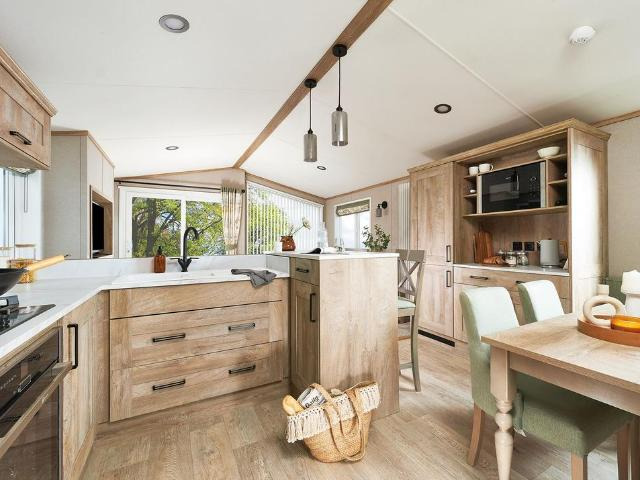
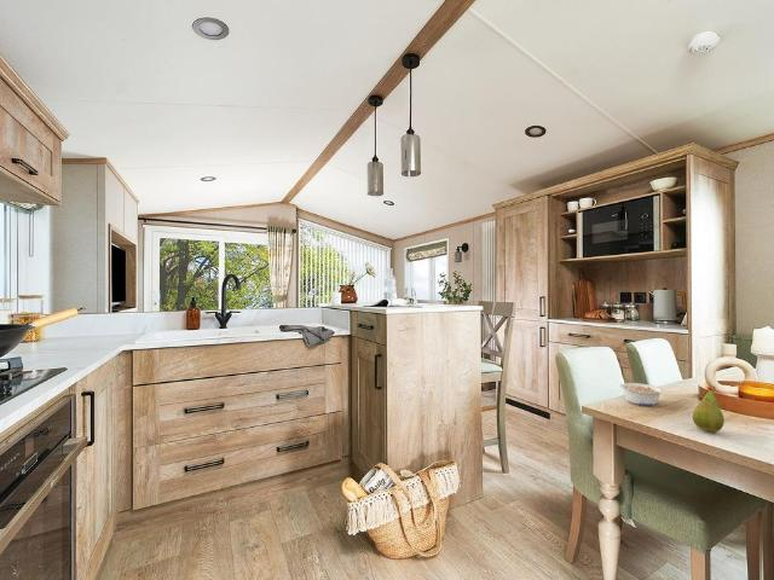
+ fruit [691,385,726,434]
+ legume [619,382,665,407]
